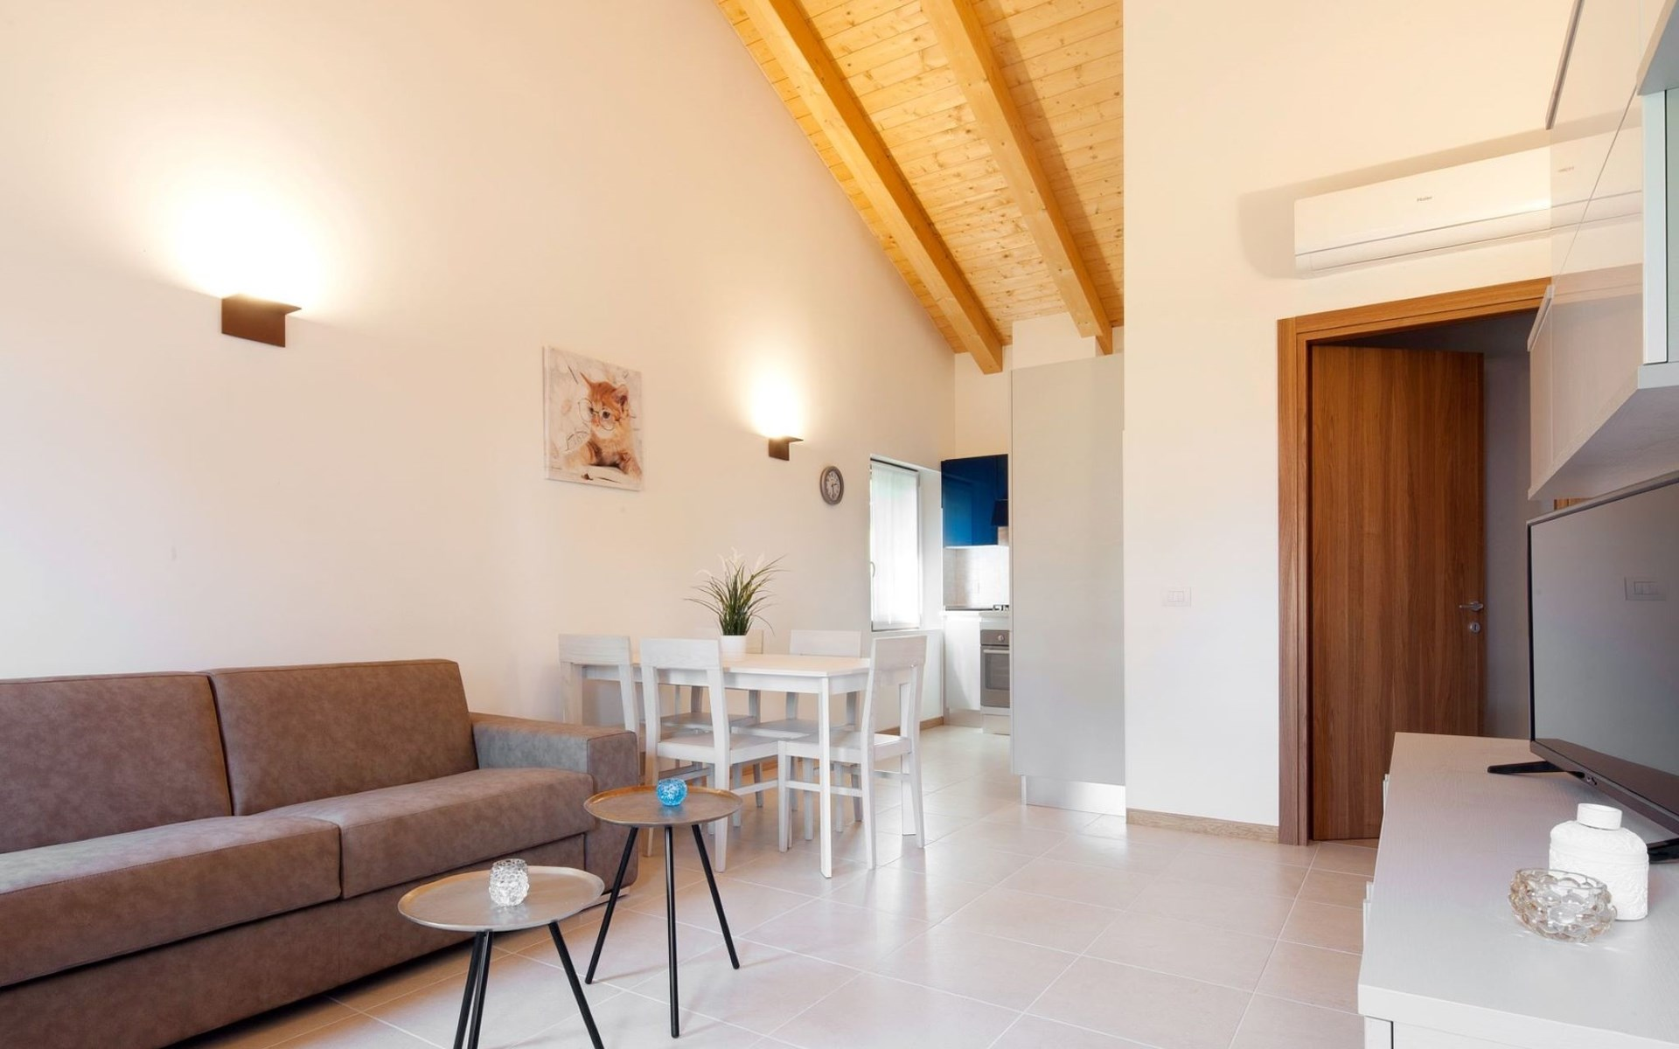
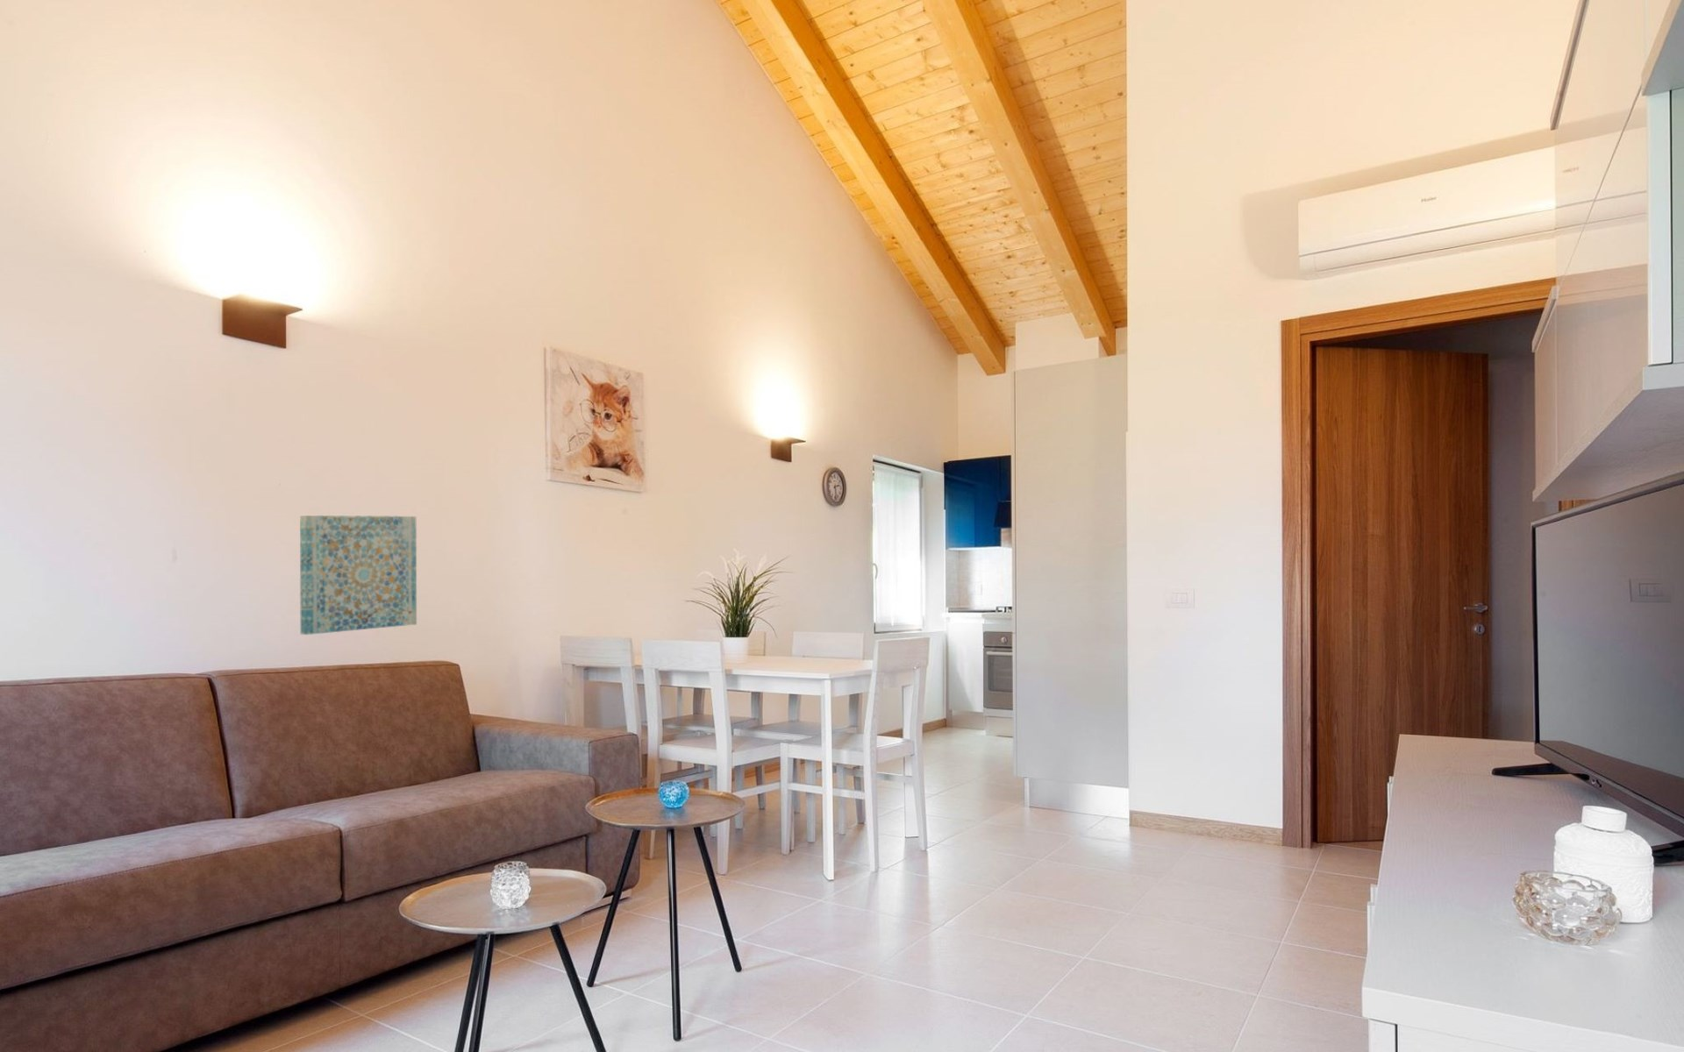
+ wall art [299,515,417,635]
